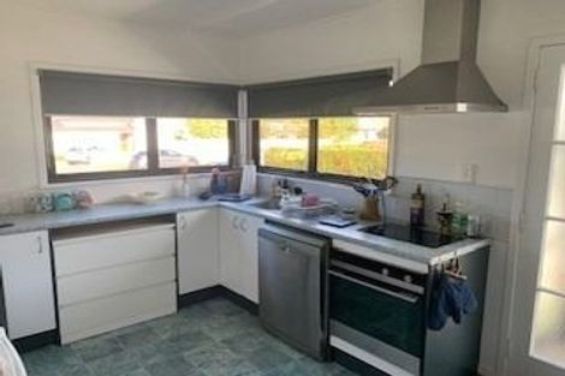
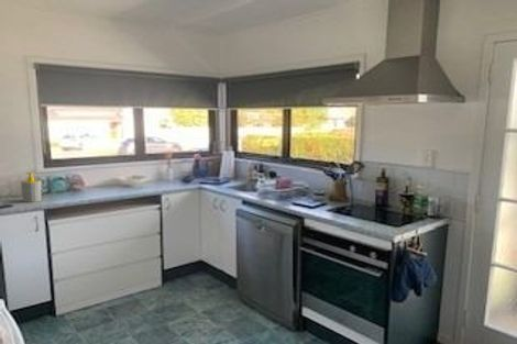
+ soap bottle [20,171,42,203]
